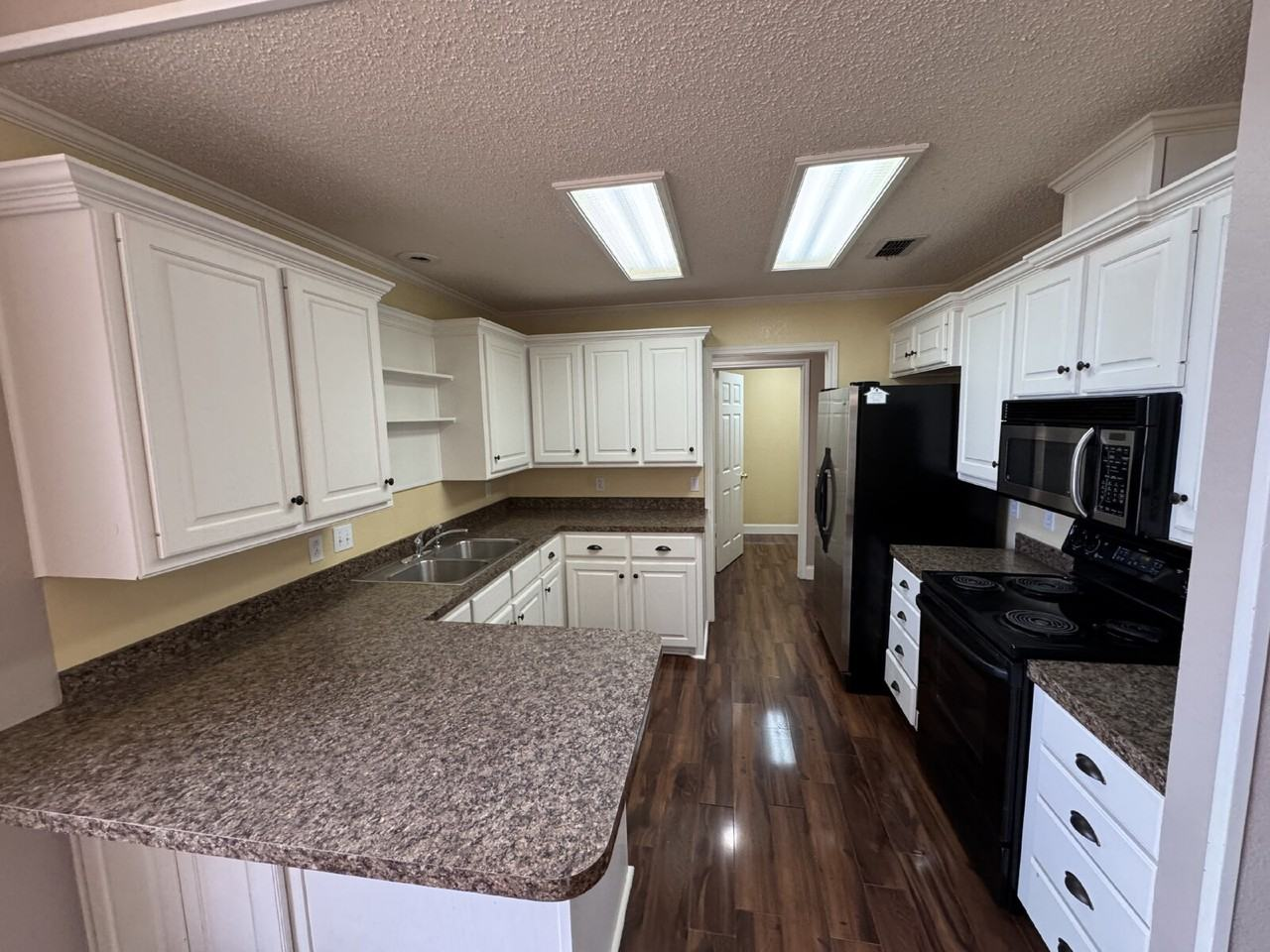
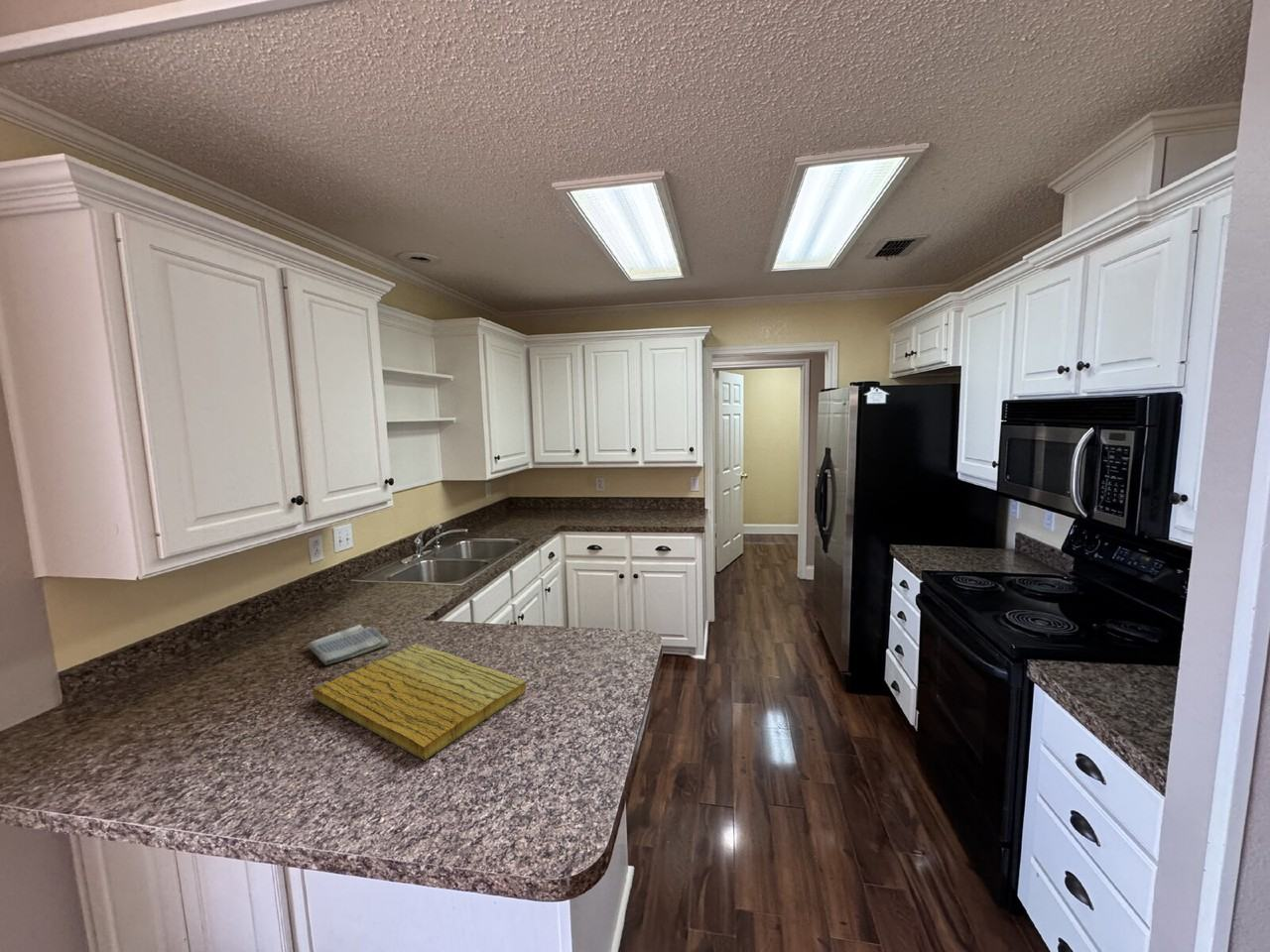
+ cutting board [313,643,527,762]
+ dish towel [307,624,390,666]
